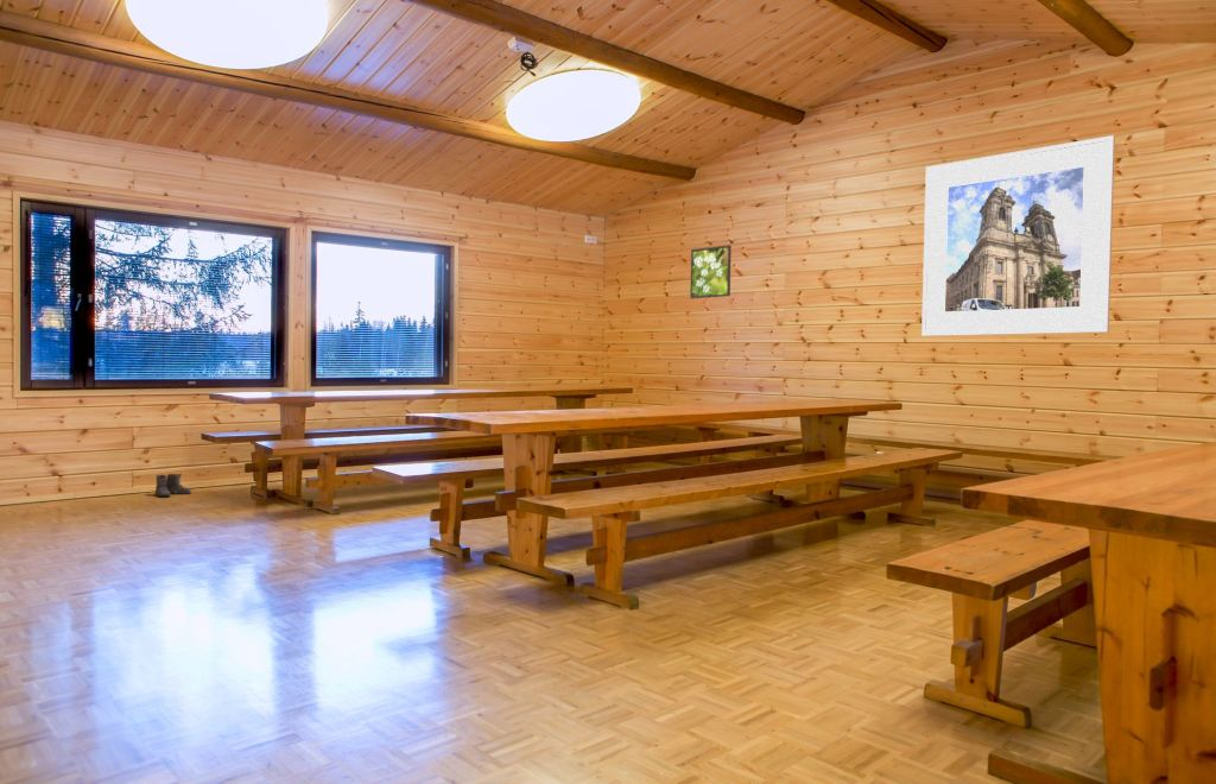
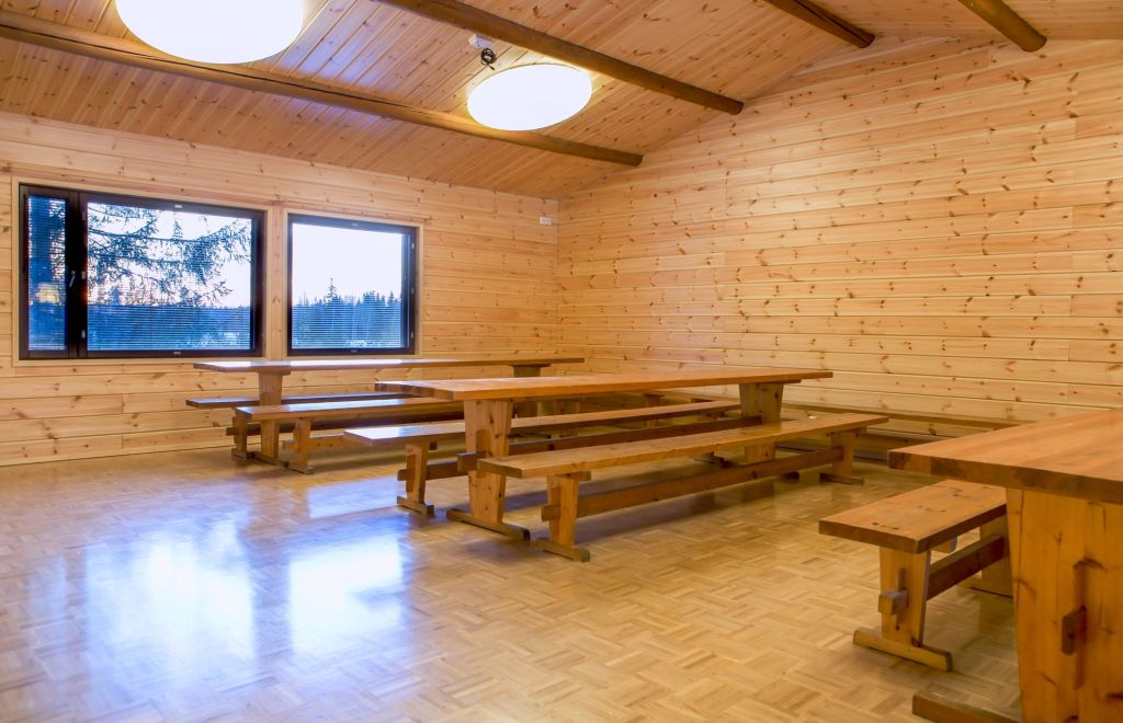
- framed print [920,134,1116,337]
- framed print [689,244,733,299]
- boots [148,473,192,498]
